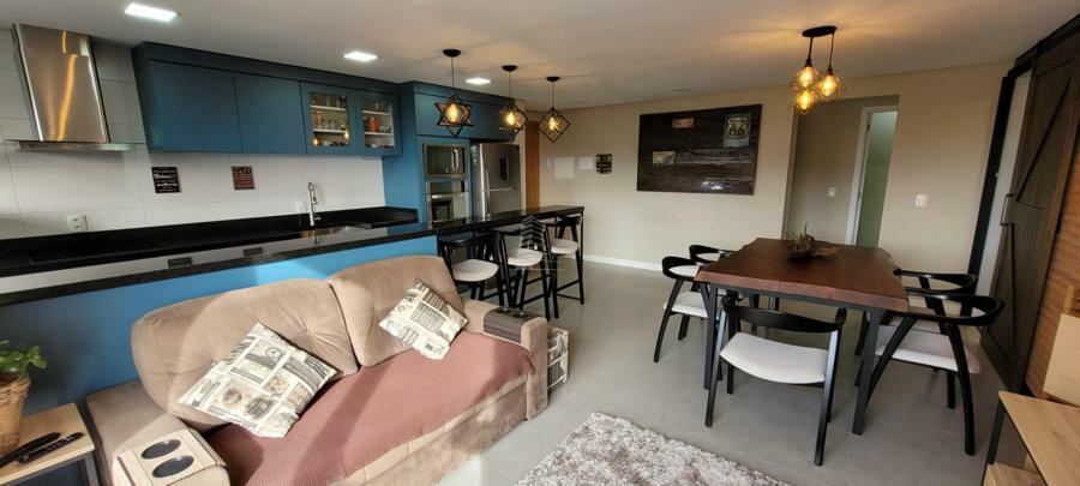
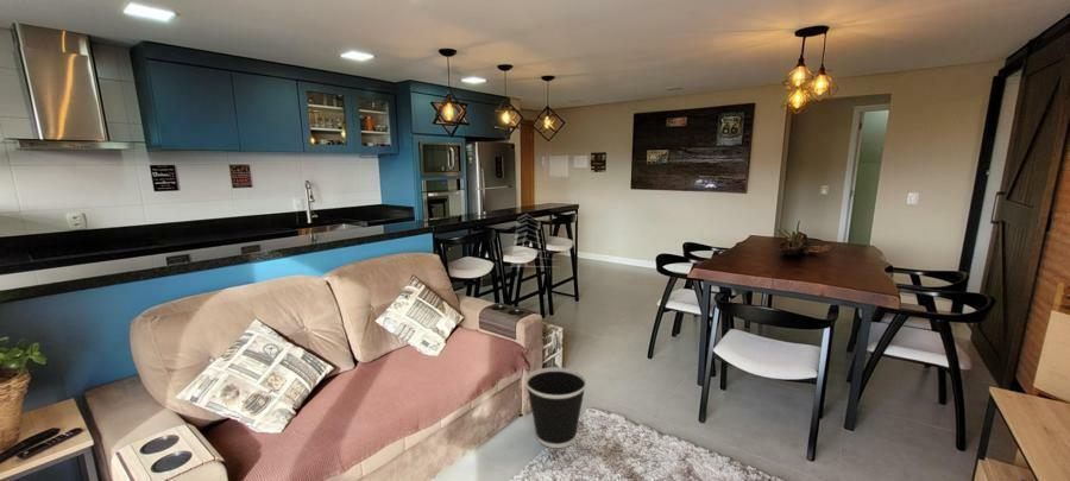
+ wastebasket [524,366,587,449]
